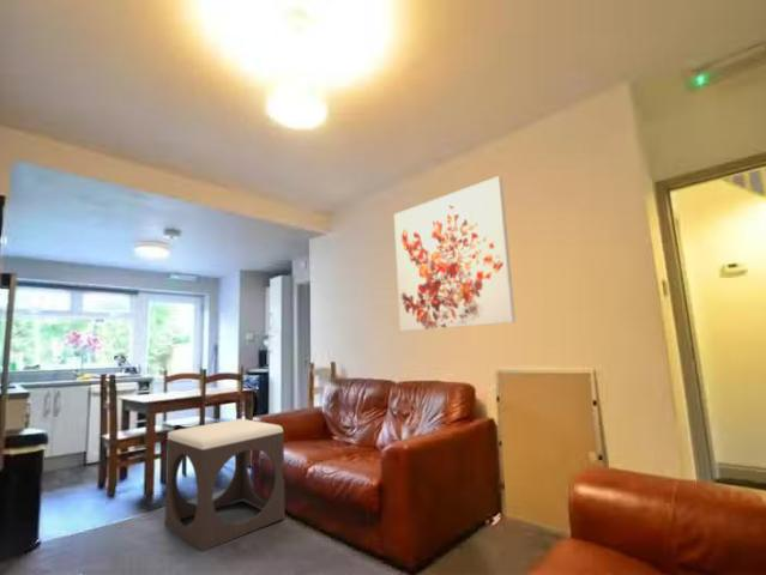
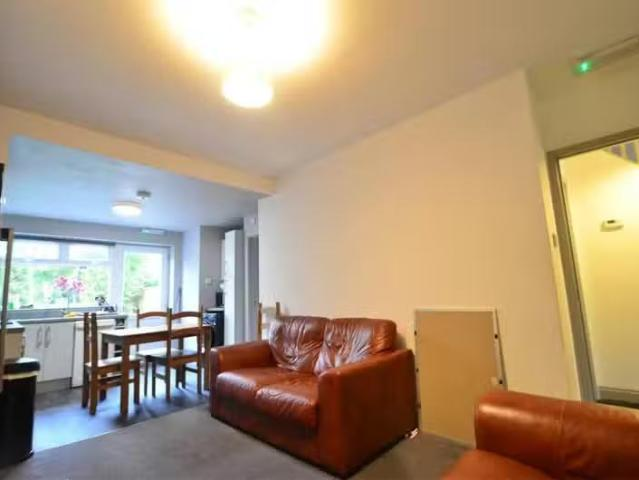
- footstool [164,418,287,552]
- wall art [393,175,517,332]
